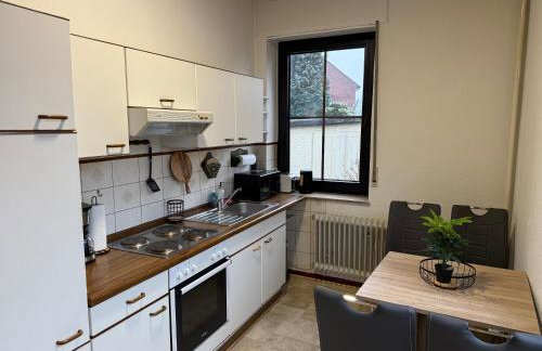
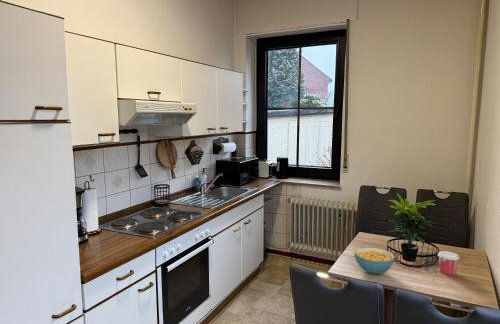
+ cup [437,250,461,276]
+ cereal bowl [353,247,396,275]
